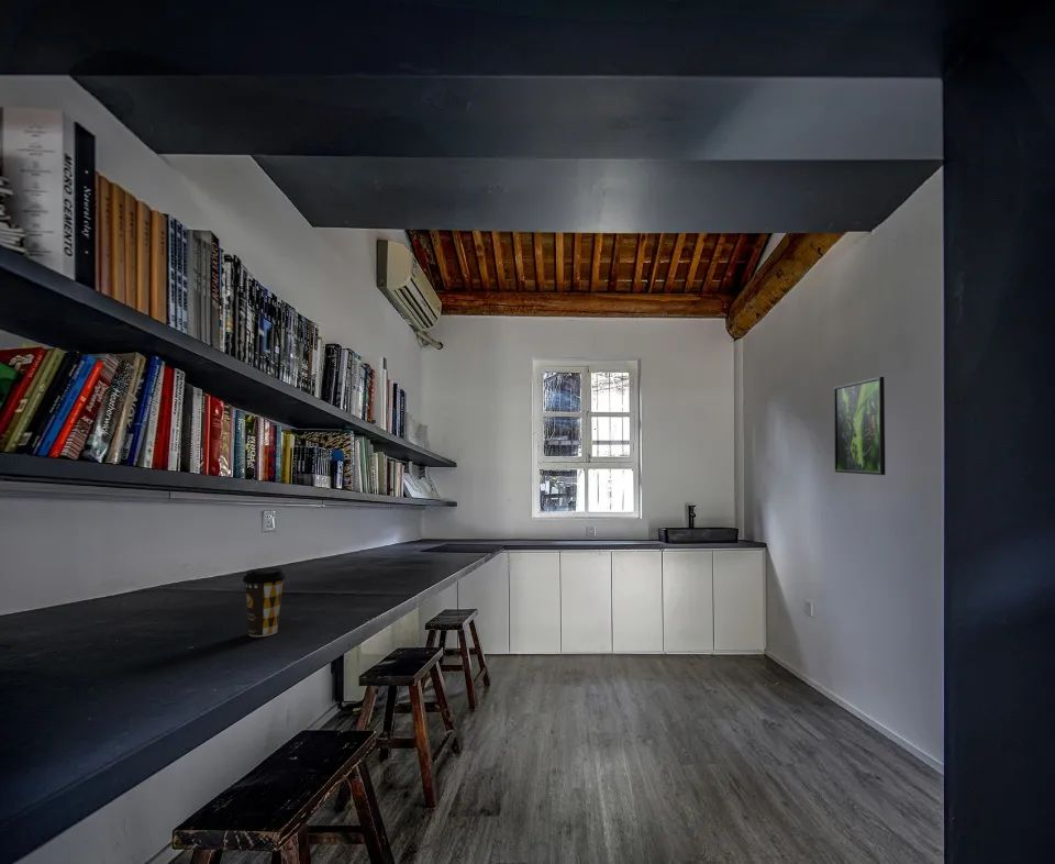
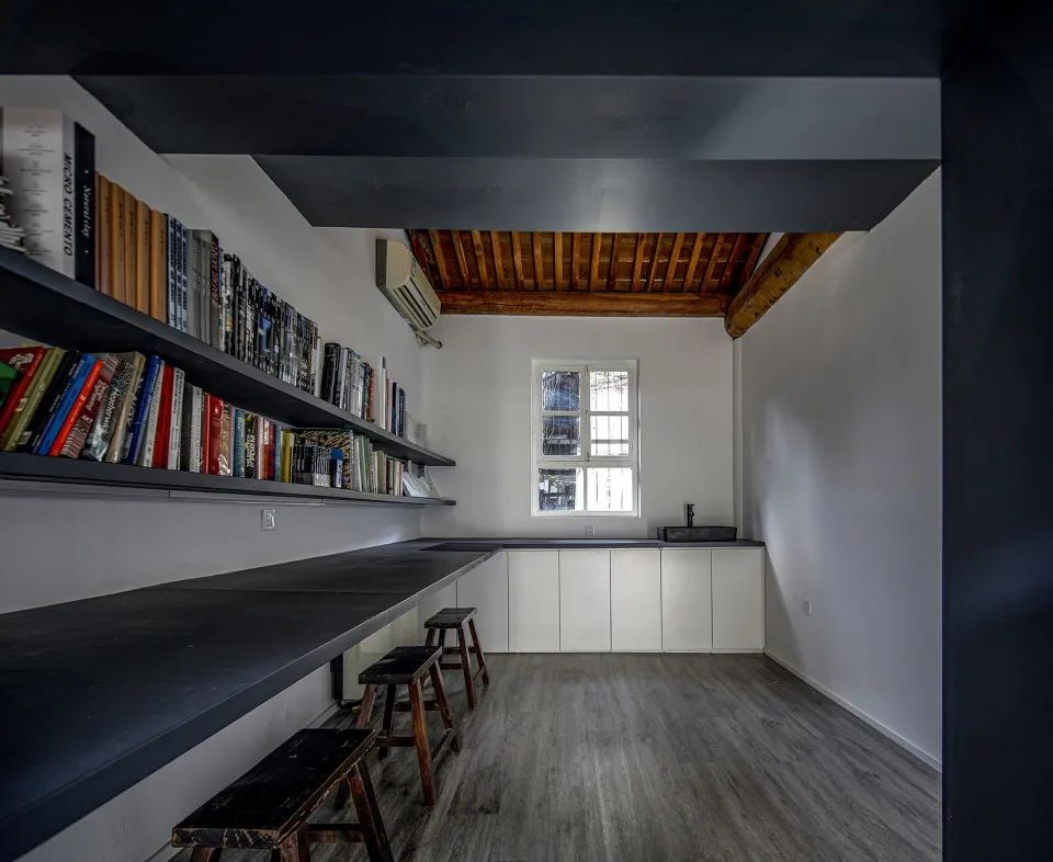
- coffee cup [242,567,287,638]
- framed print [833,376,887,476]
